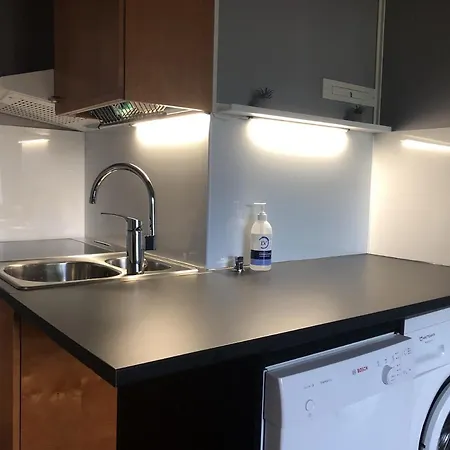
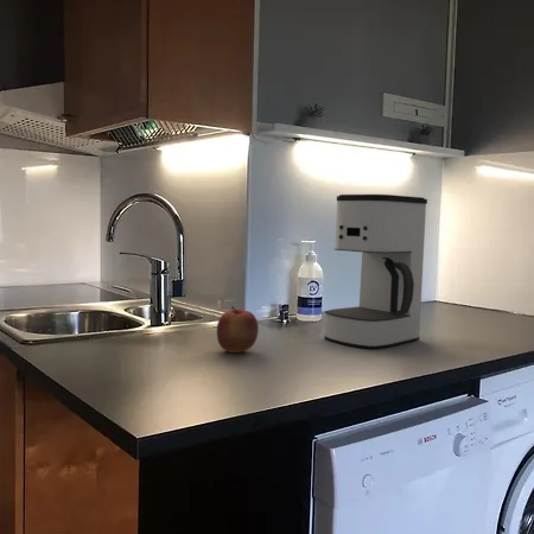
+ coffee maker [324,193,428,349]
+ apple [216,305,260,354]
